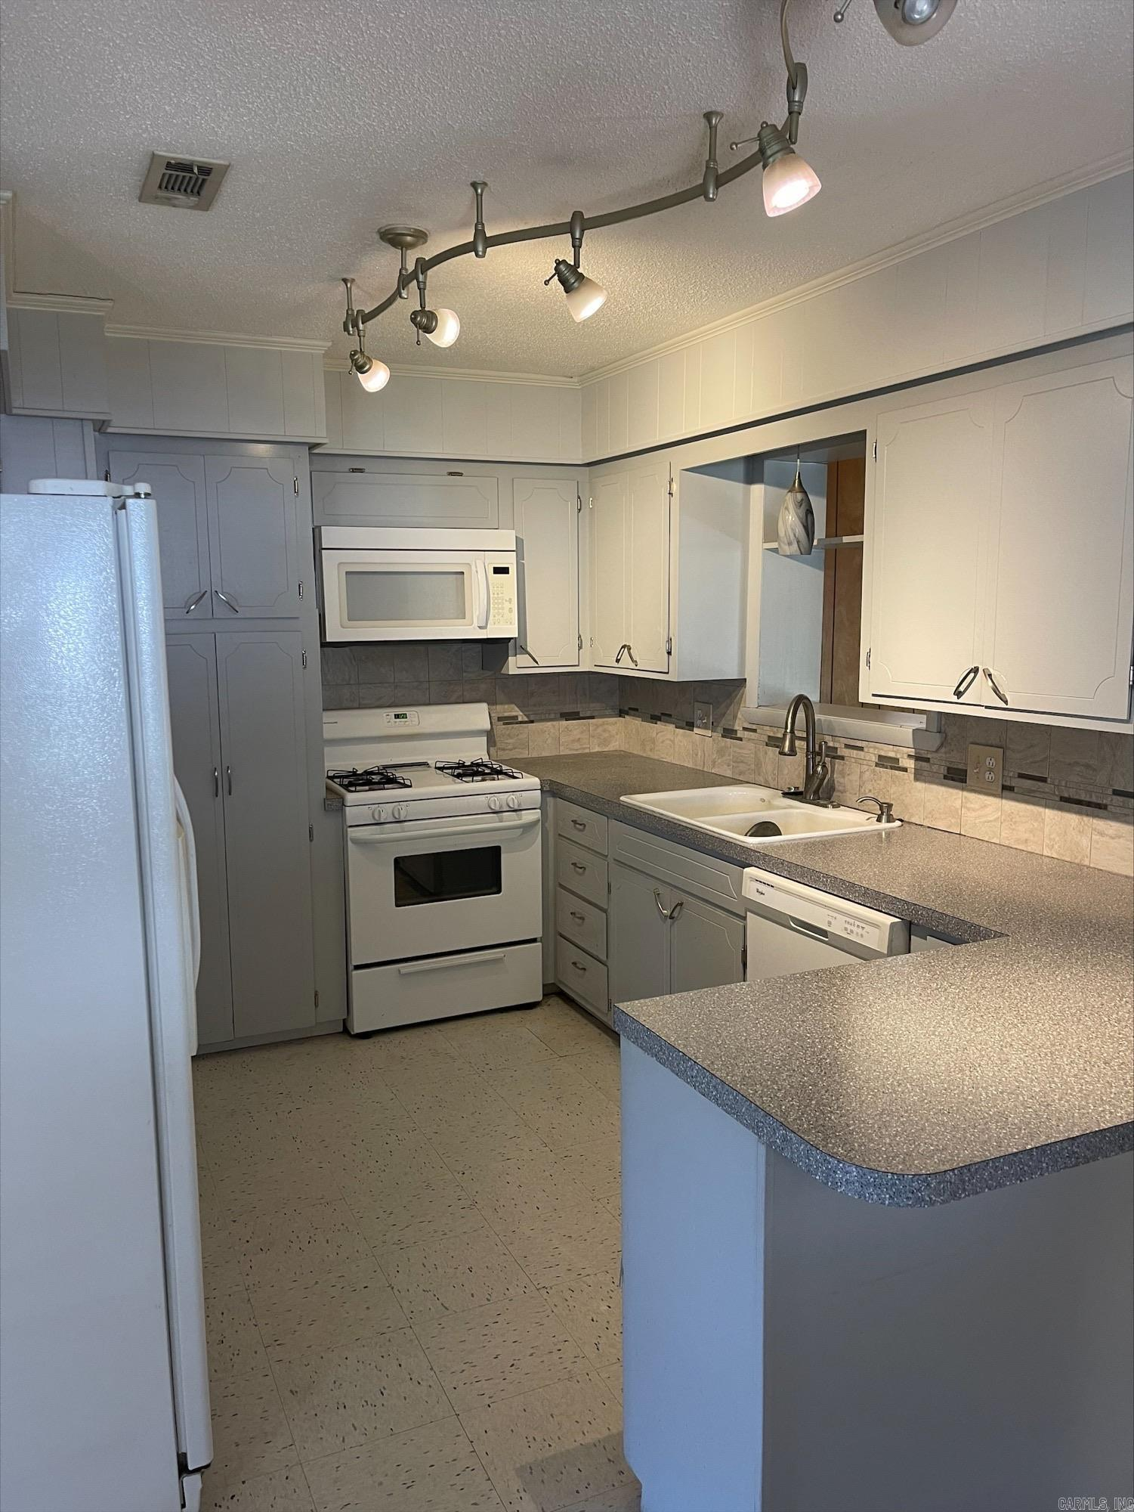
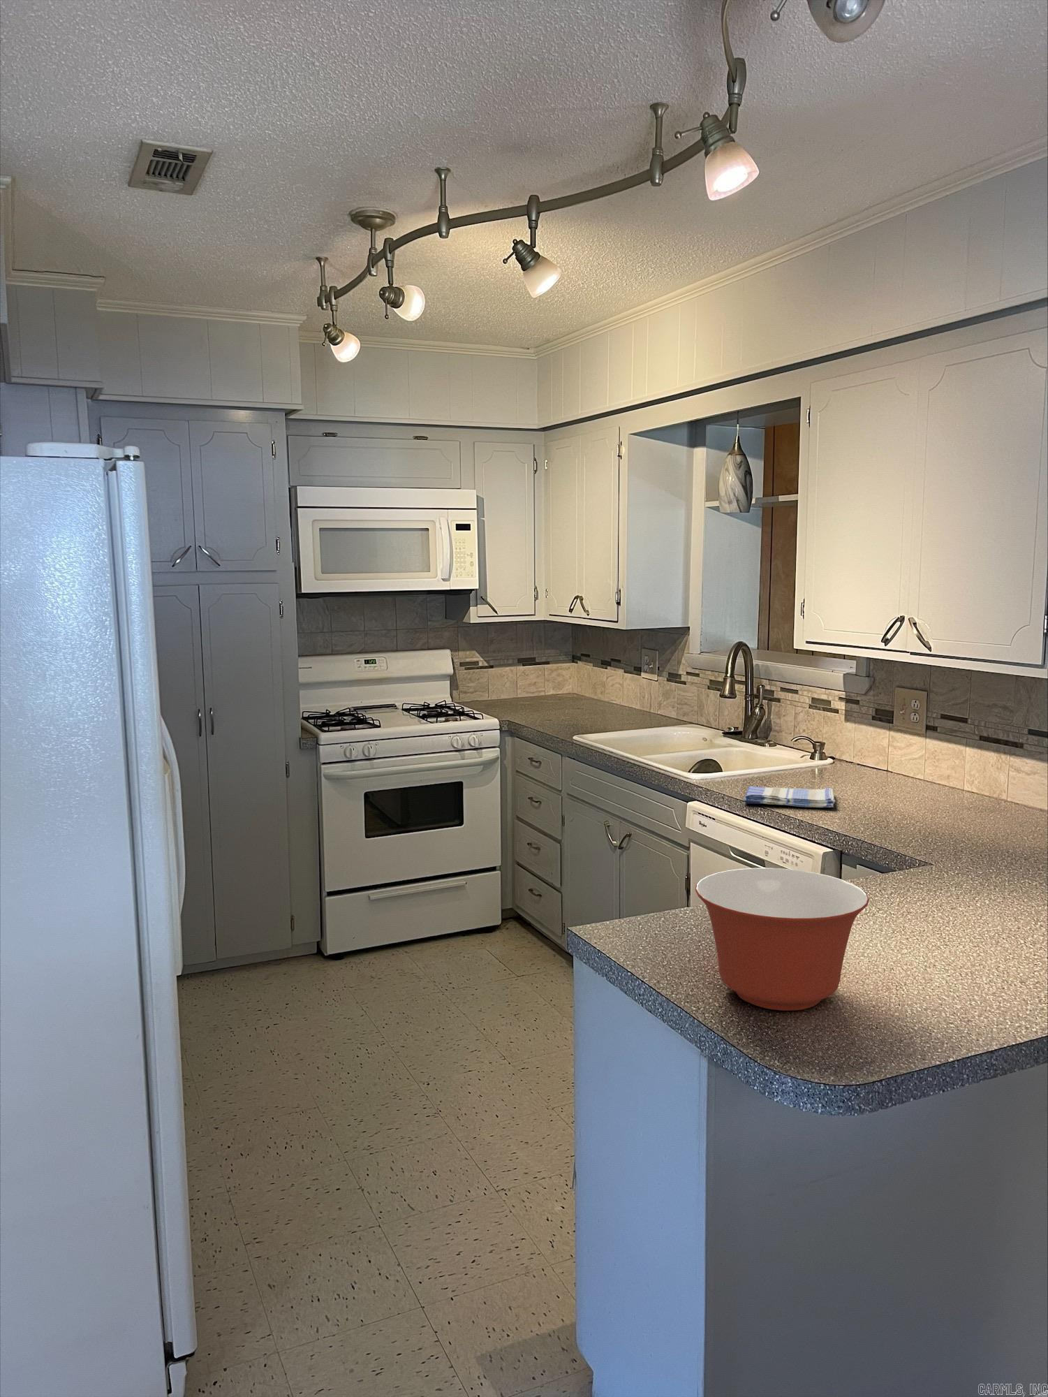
+ dish towel [743,786,836,808]
+ mixing bowl [695,867,870,1012]
